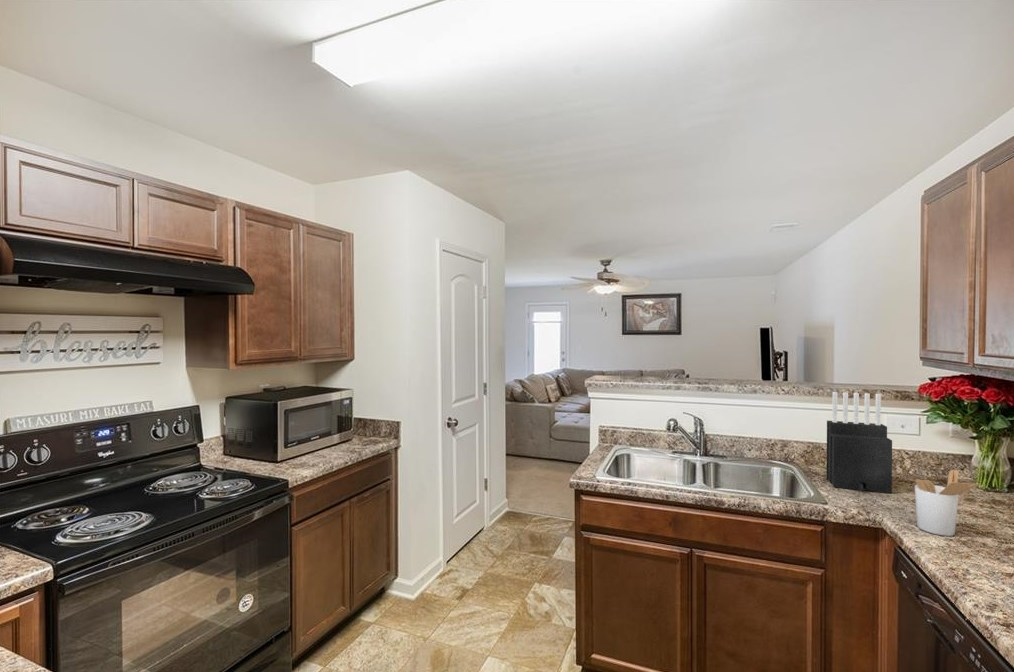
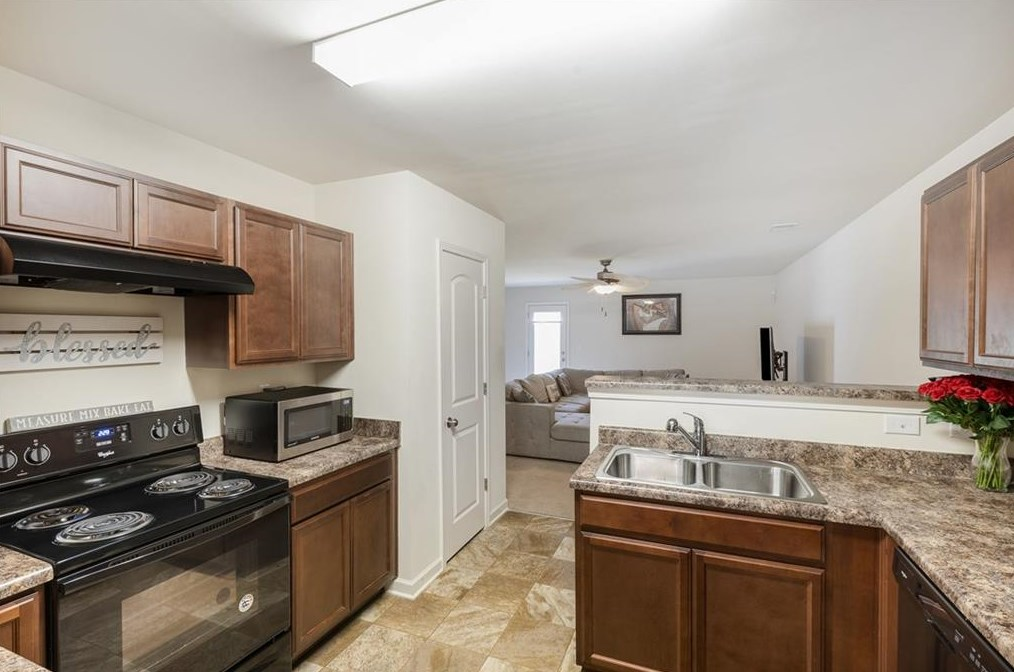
- knife block [825,391,893,494]
- utensil holder [914,469,981,537]
